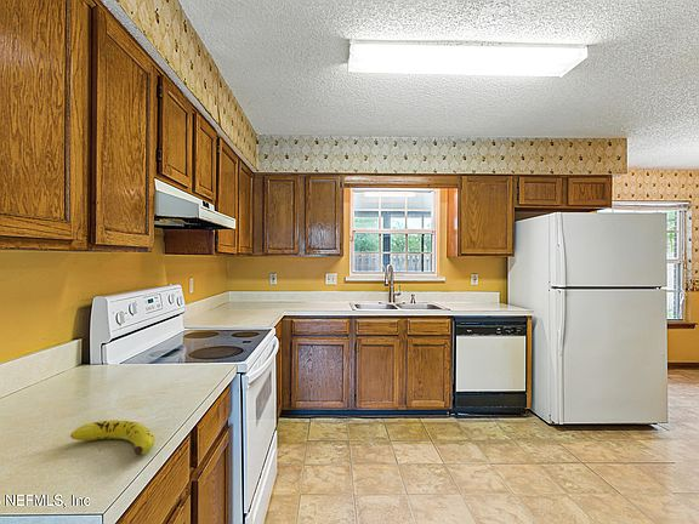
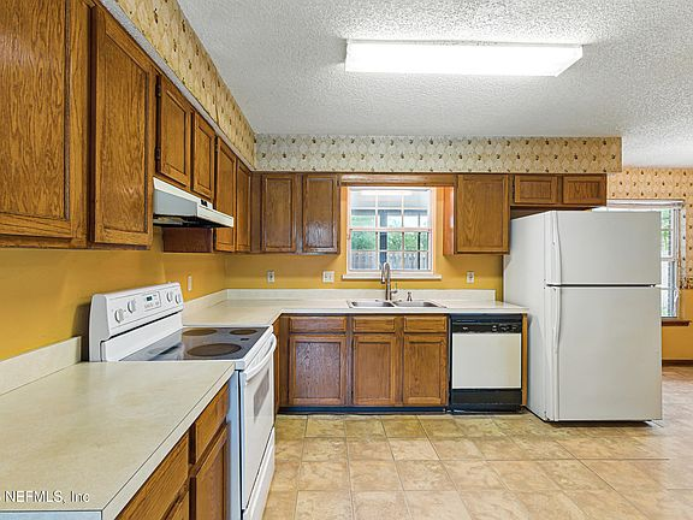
- fruit [69,418,157,456]
